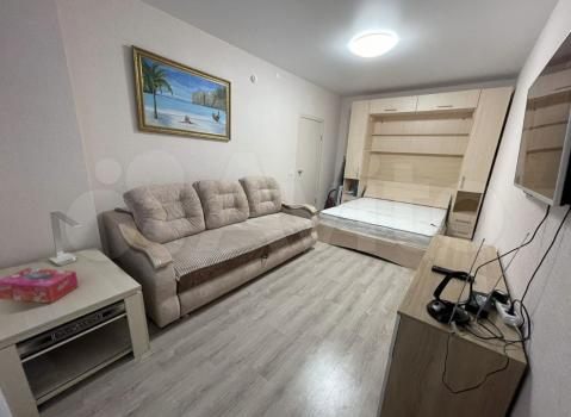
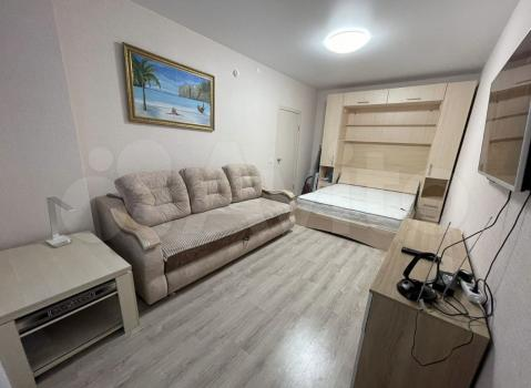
- tissue box [0,267,80,304]
